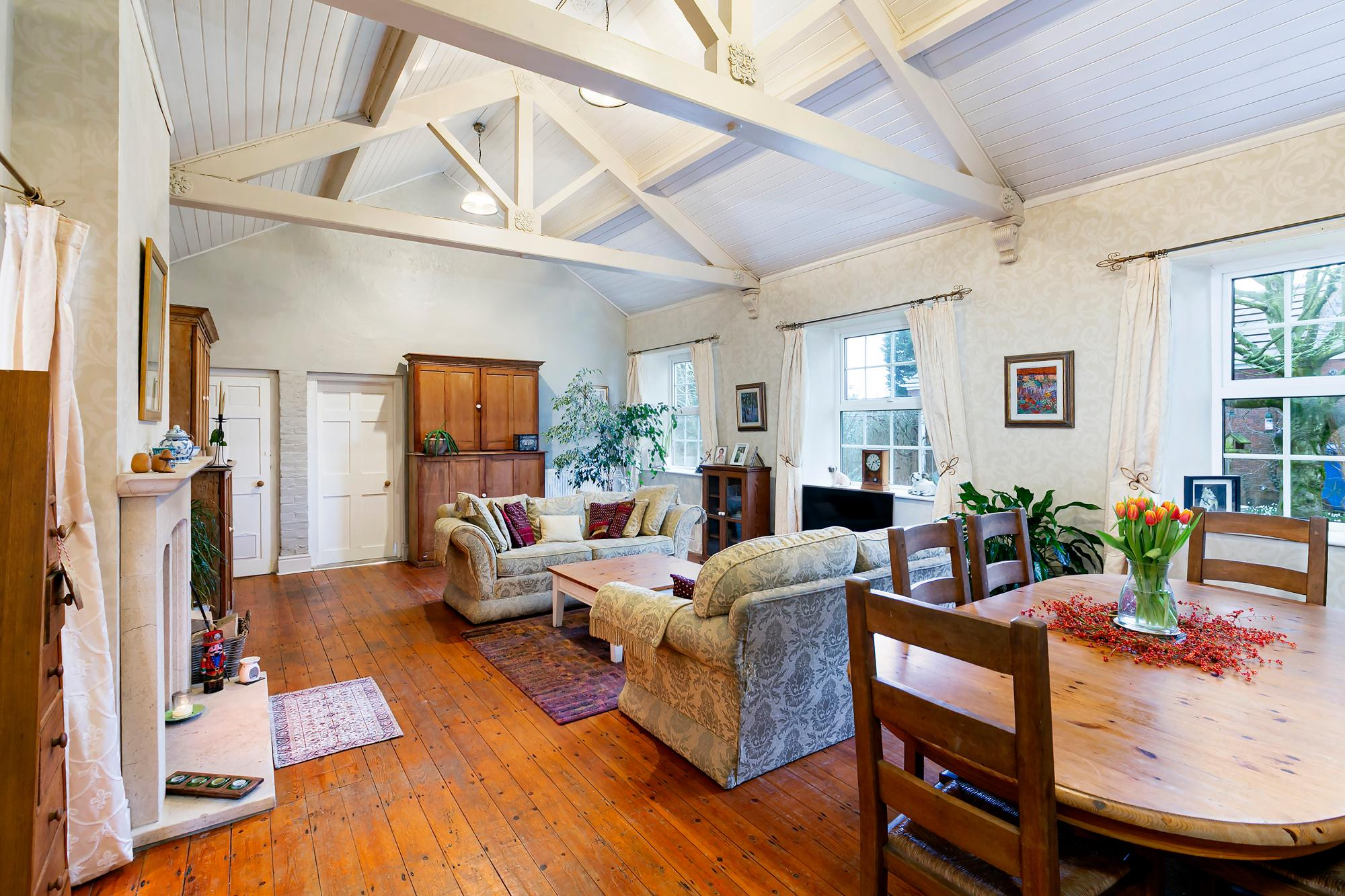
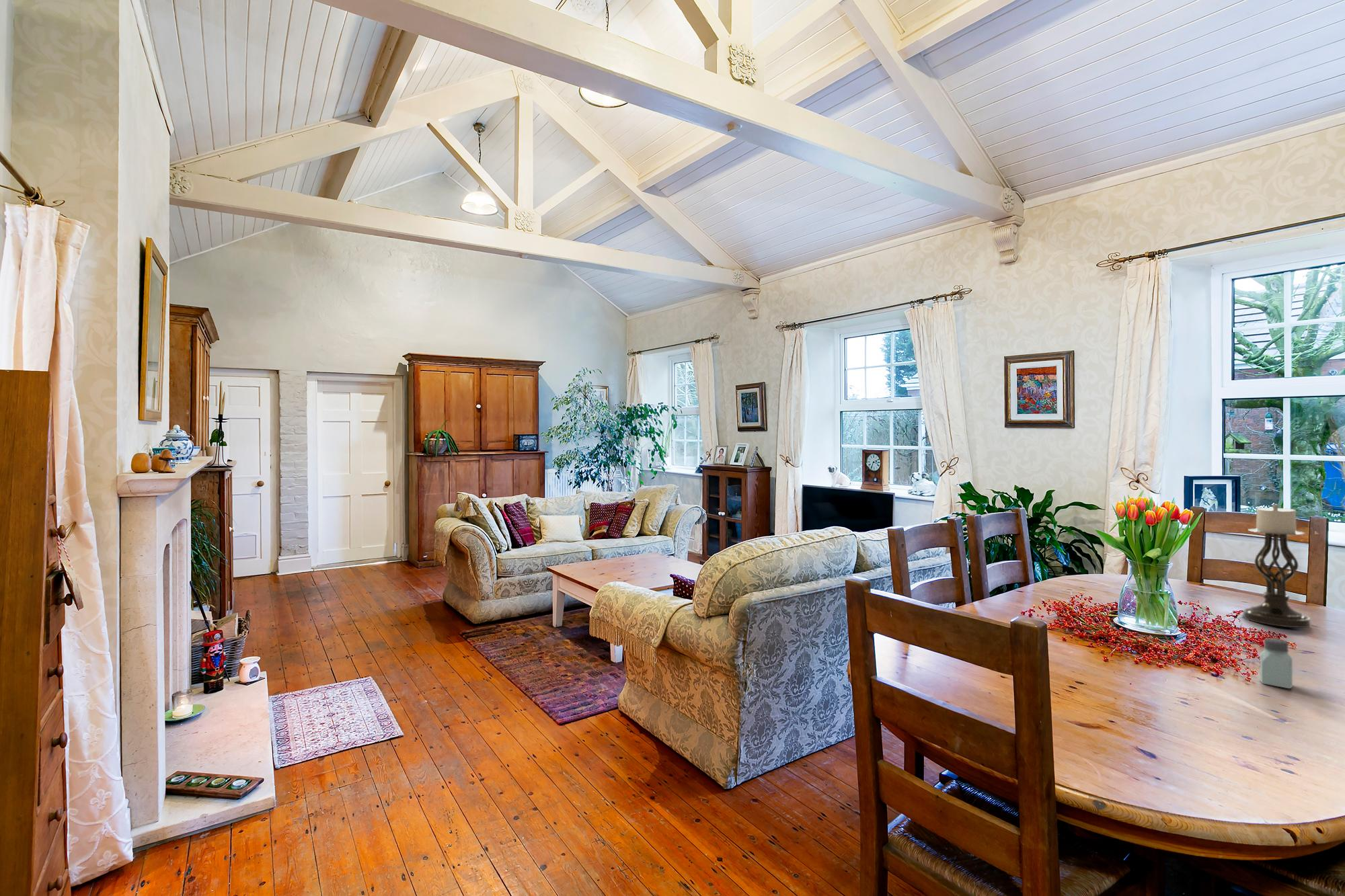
+ saltshaker [1260,637,1293,689]
+ candle holder [1242,503,1312,628]
